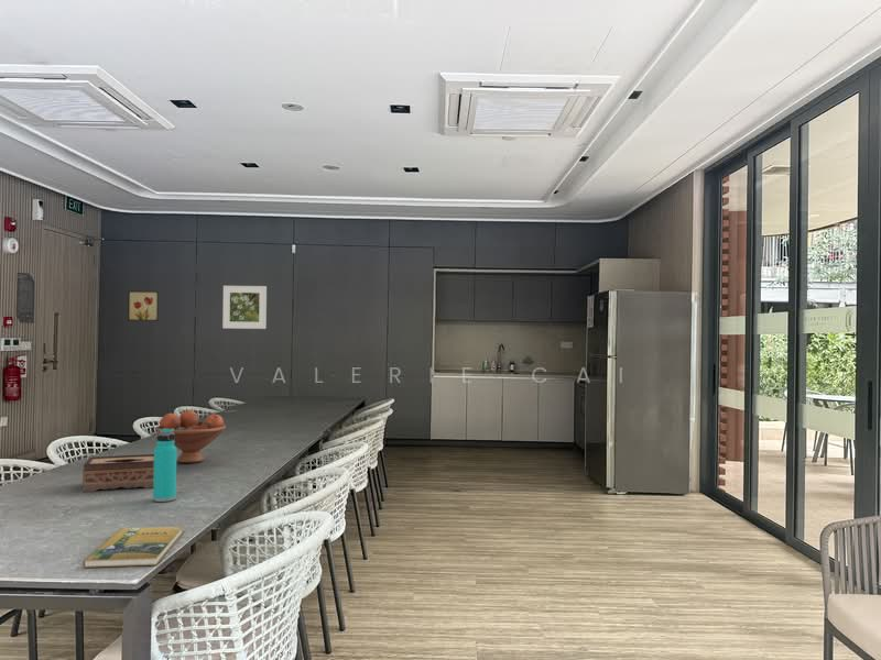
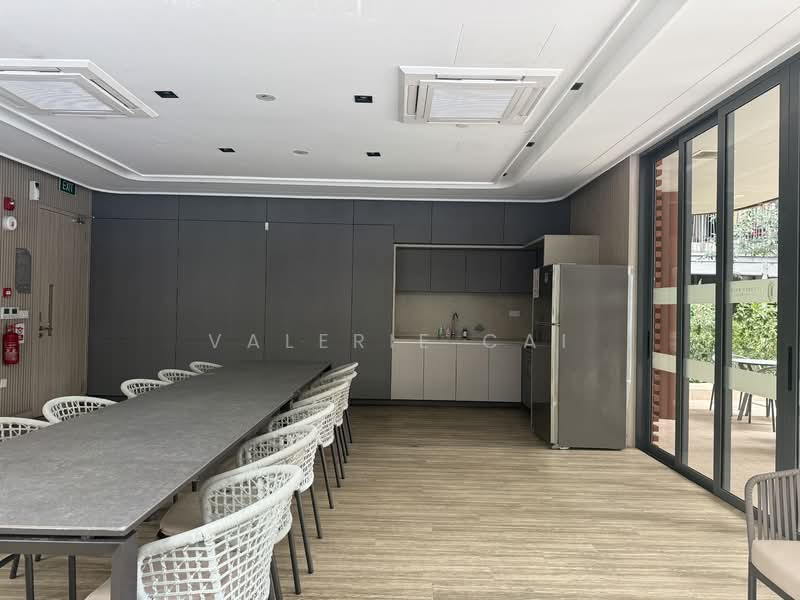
- water bottle [152,428,177,503]
- fruit bowl [155,409,227,464]
- booklet [81,526,184,569]
- tissue box [81,453,154,493]
- wall art [127,290,160,322]
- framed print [221,285,268,330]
